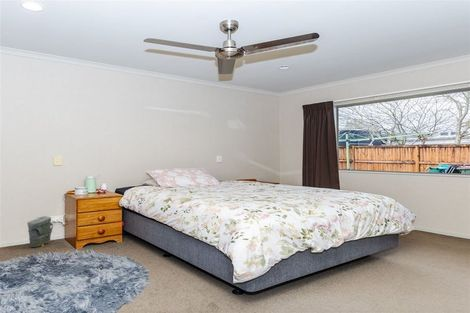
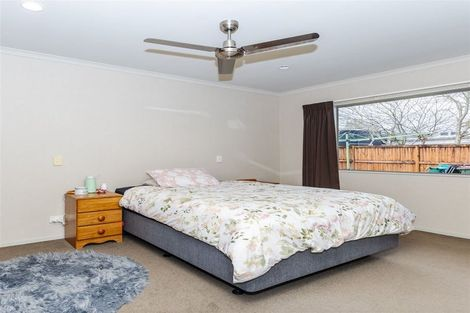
- bag [26,215,55,248]
